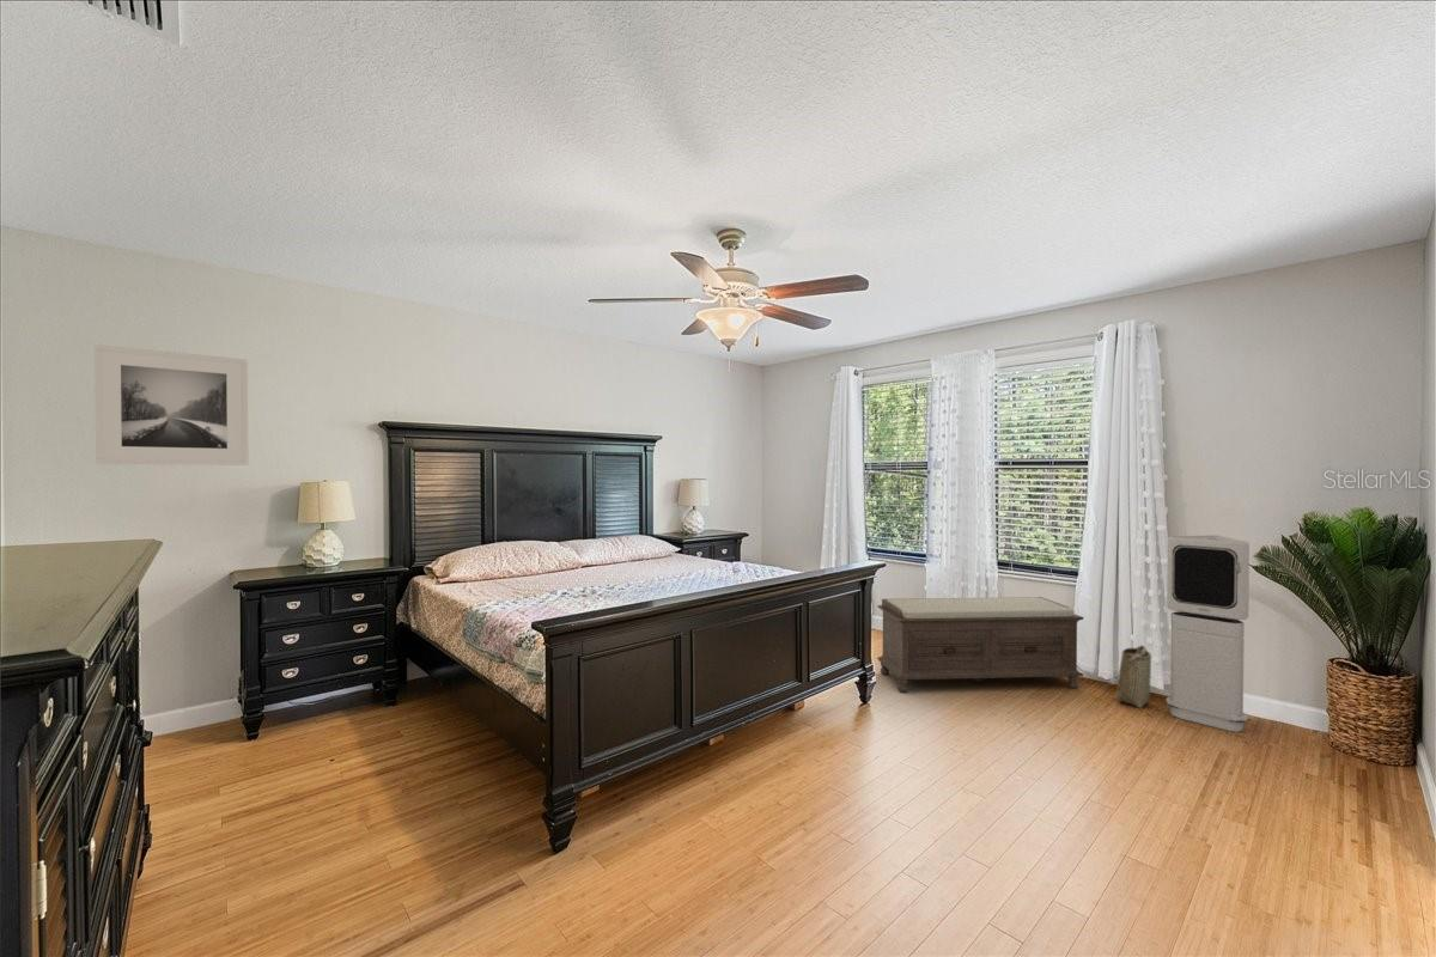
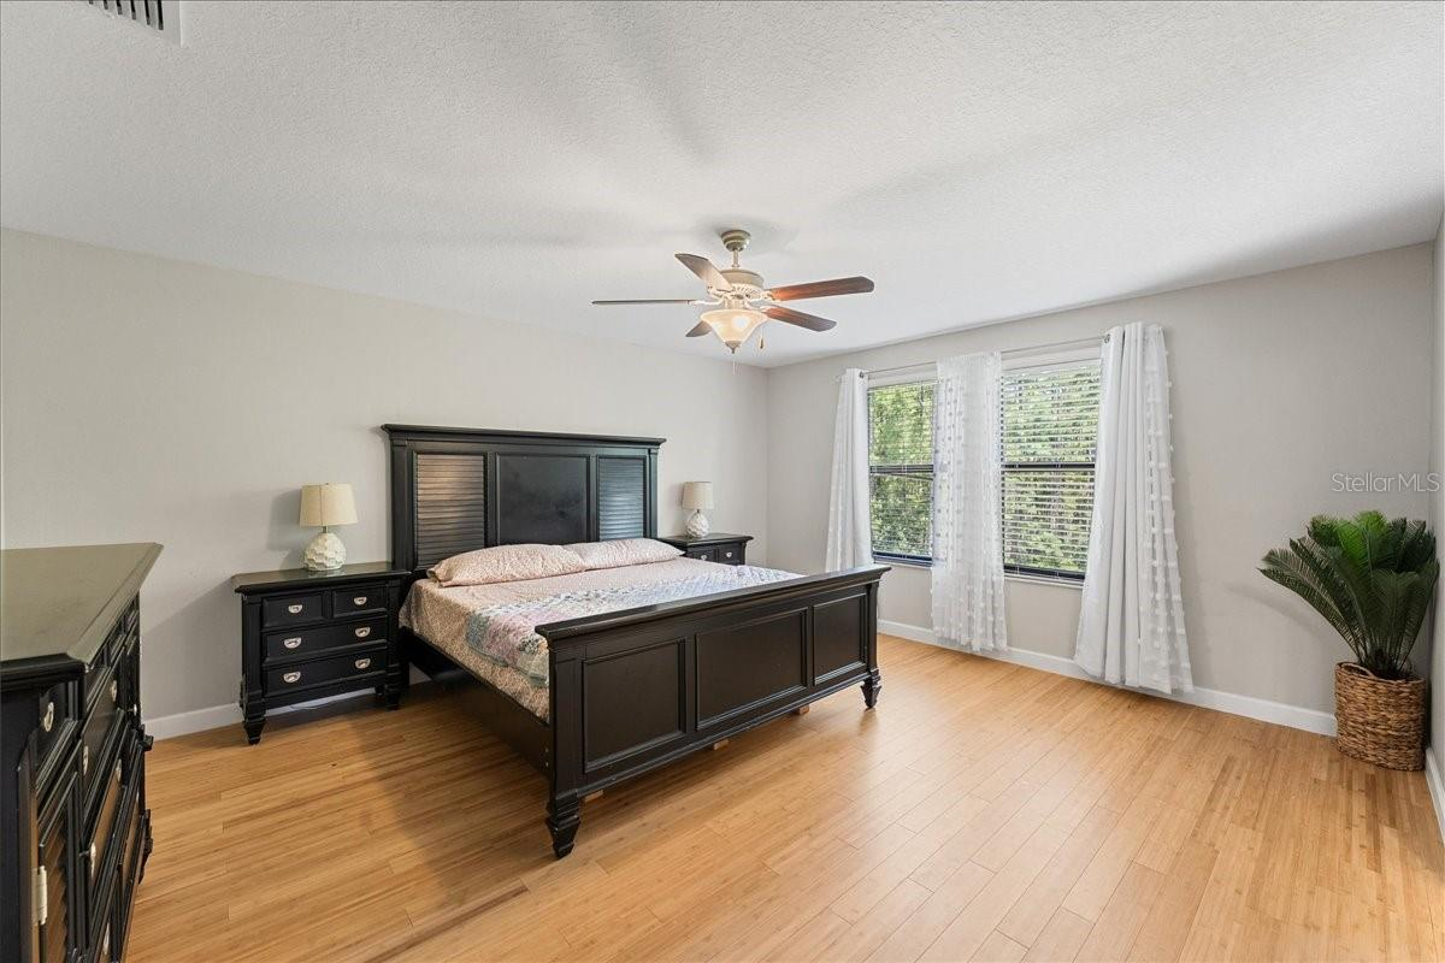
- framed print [93,343,249,467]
- air purifier [1164,535,1251,733]
- bench [876,596,1084,694]
- basket [1114,644,1152,709]
